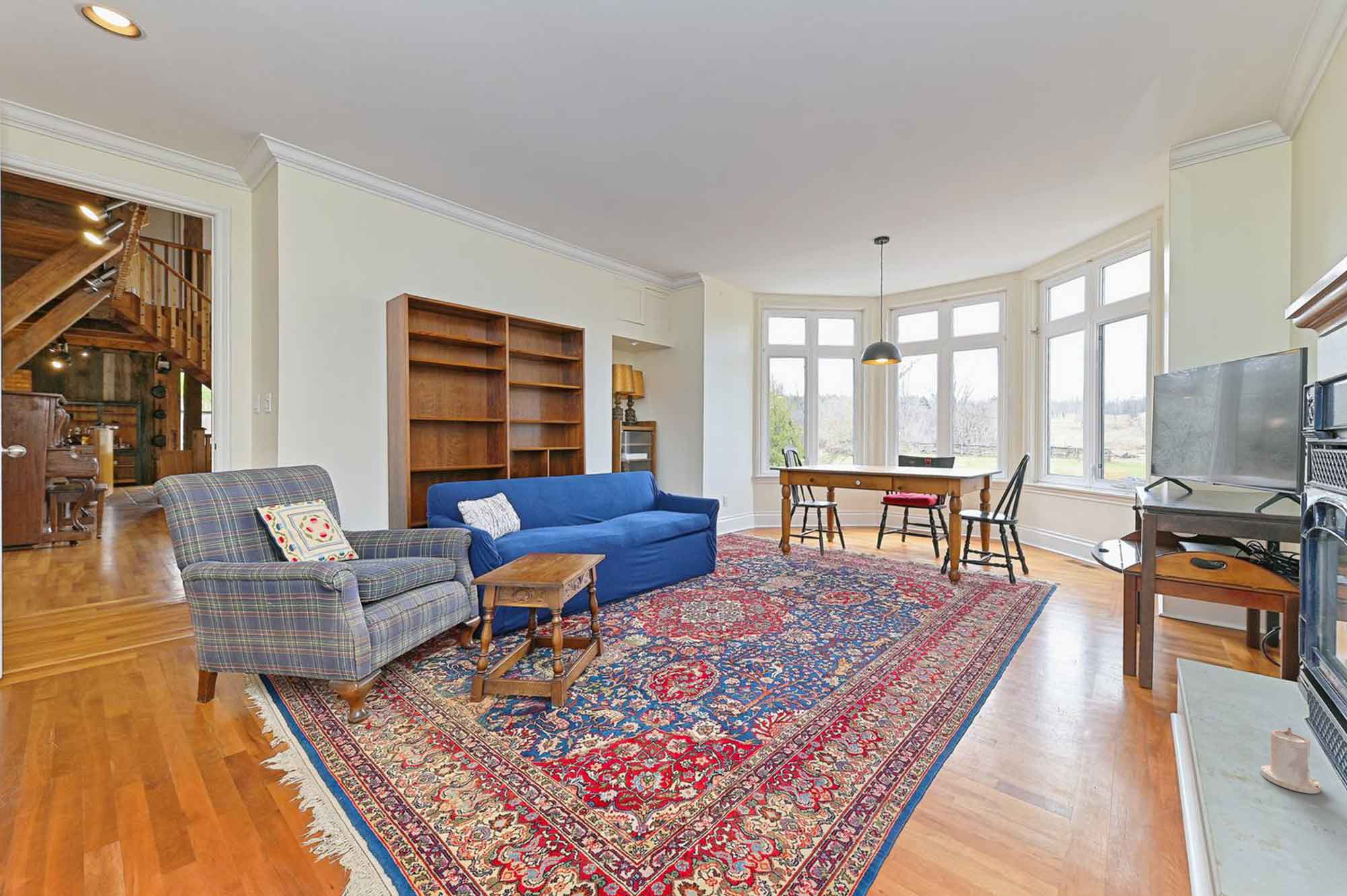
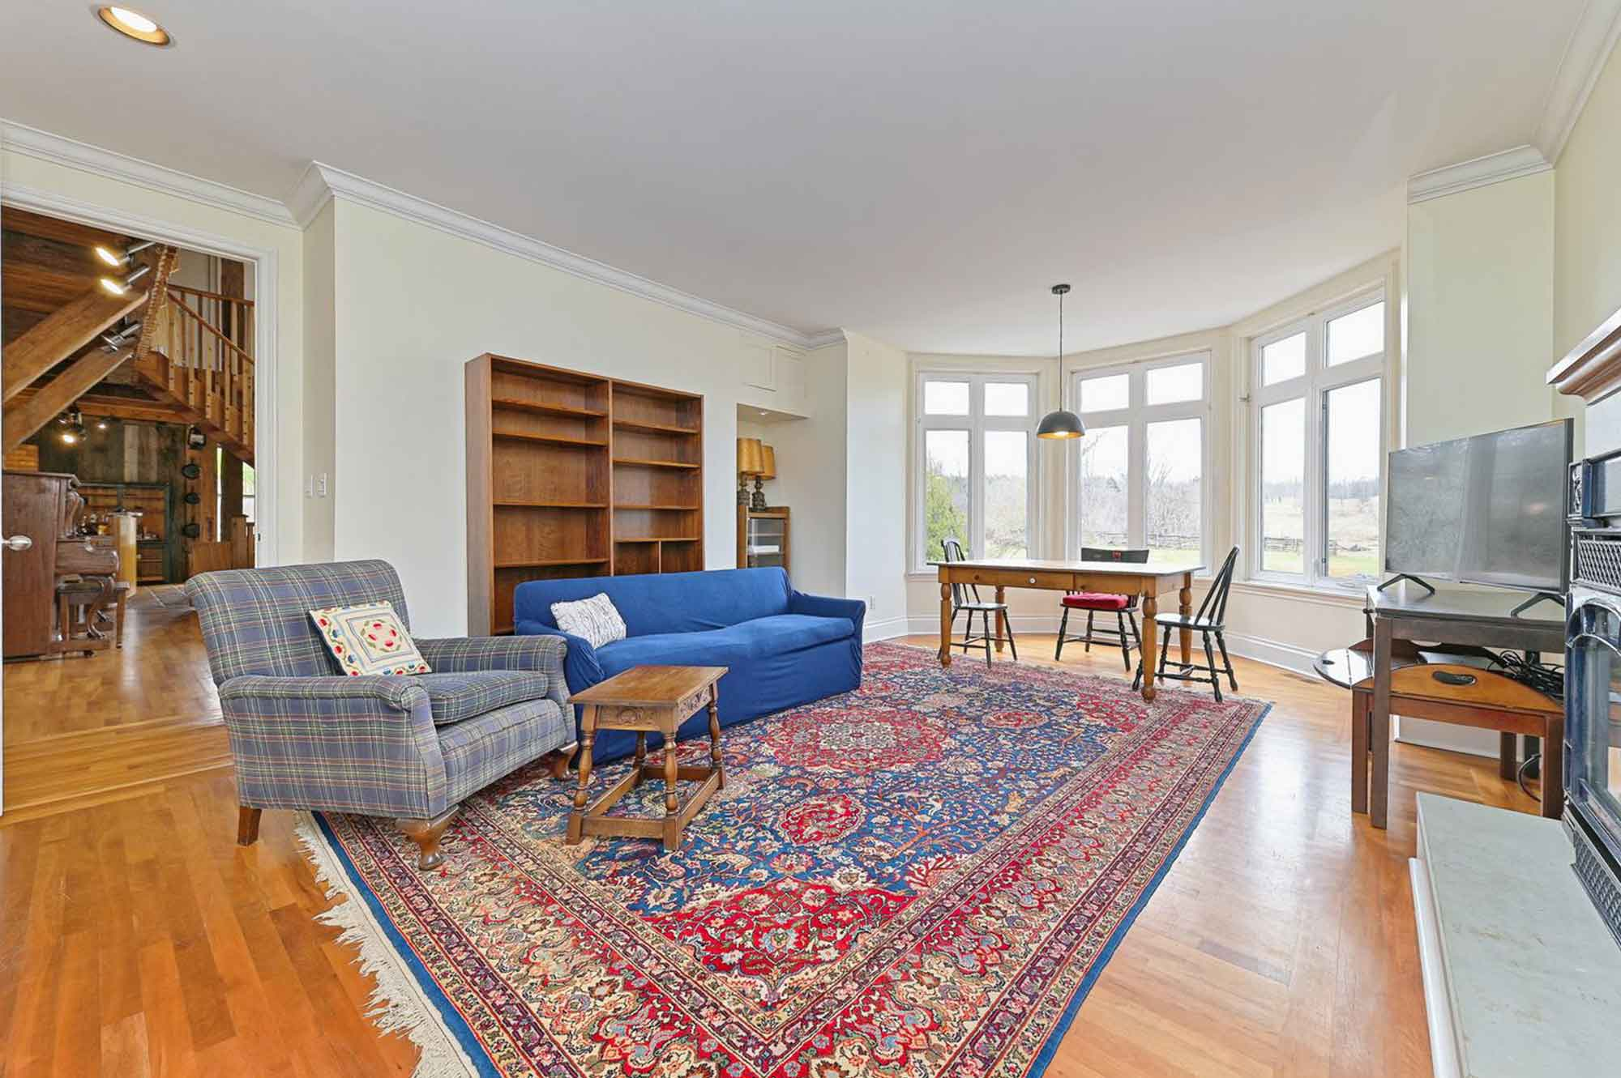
- candle [1260,727,1321,794]
